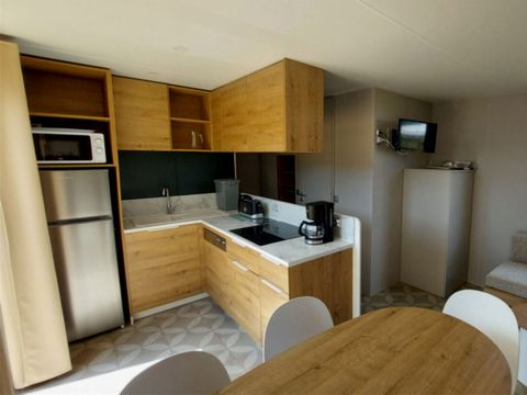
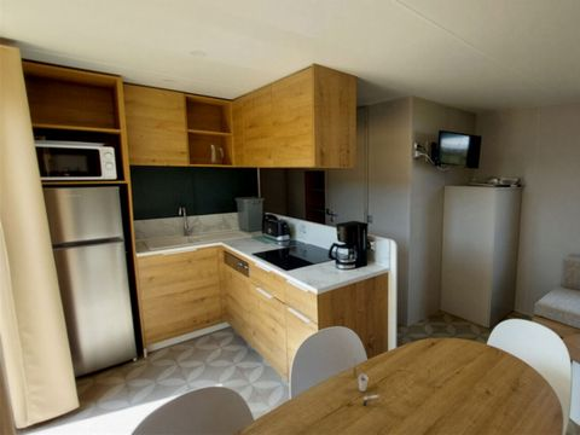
+ cup [353,355,379,406]
